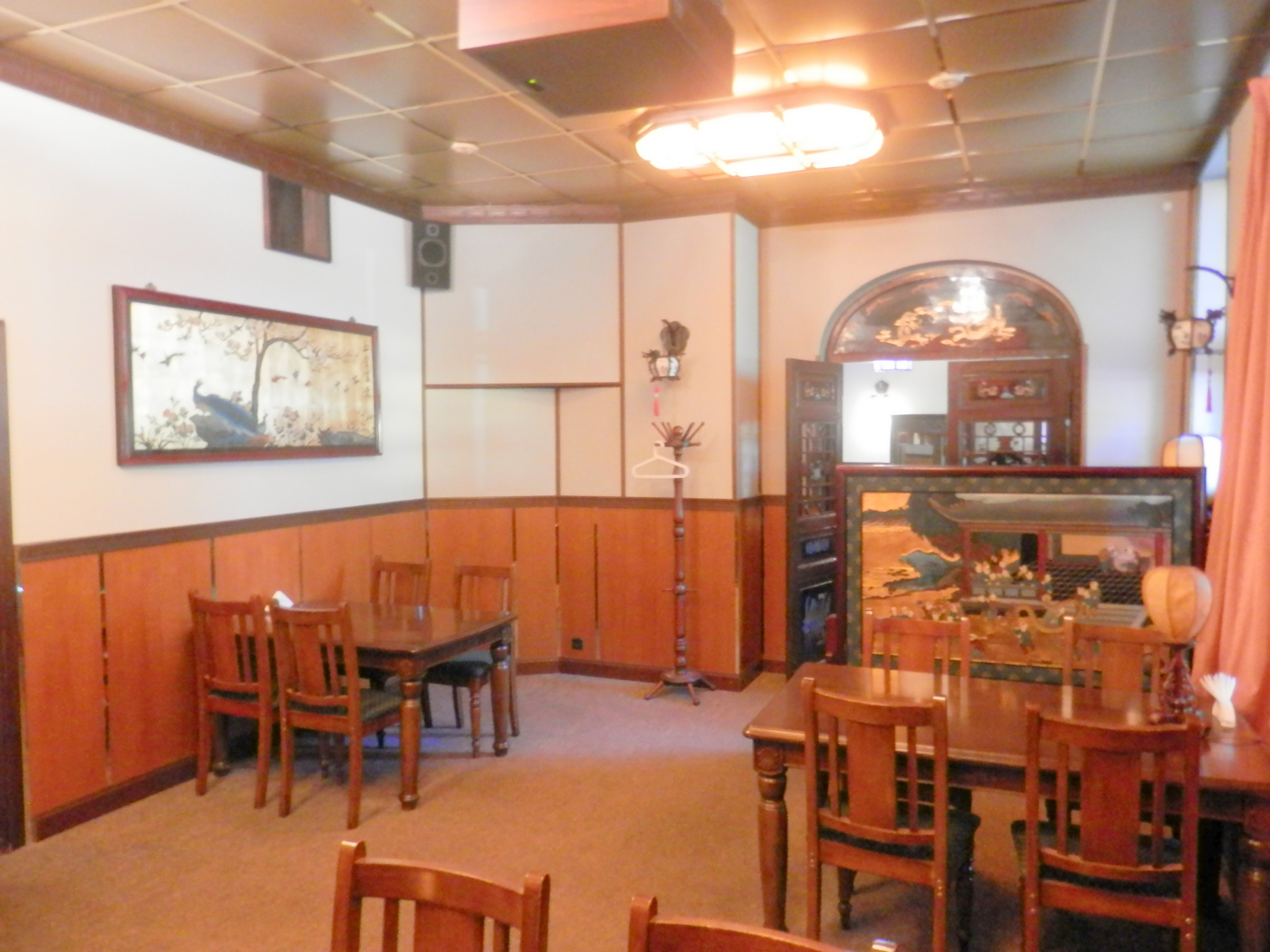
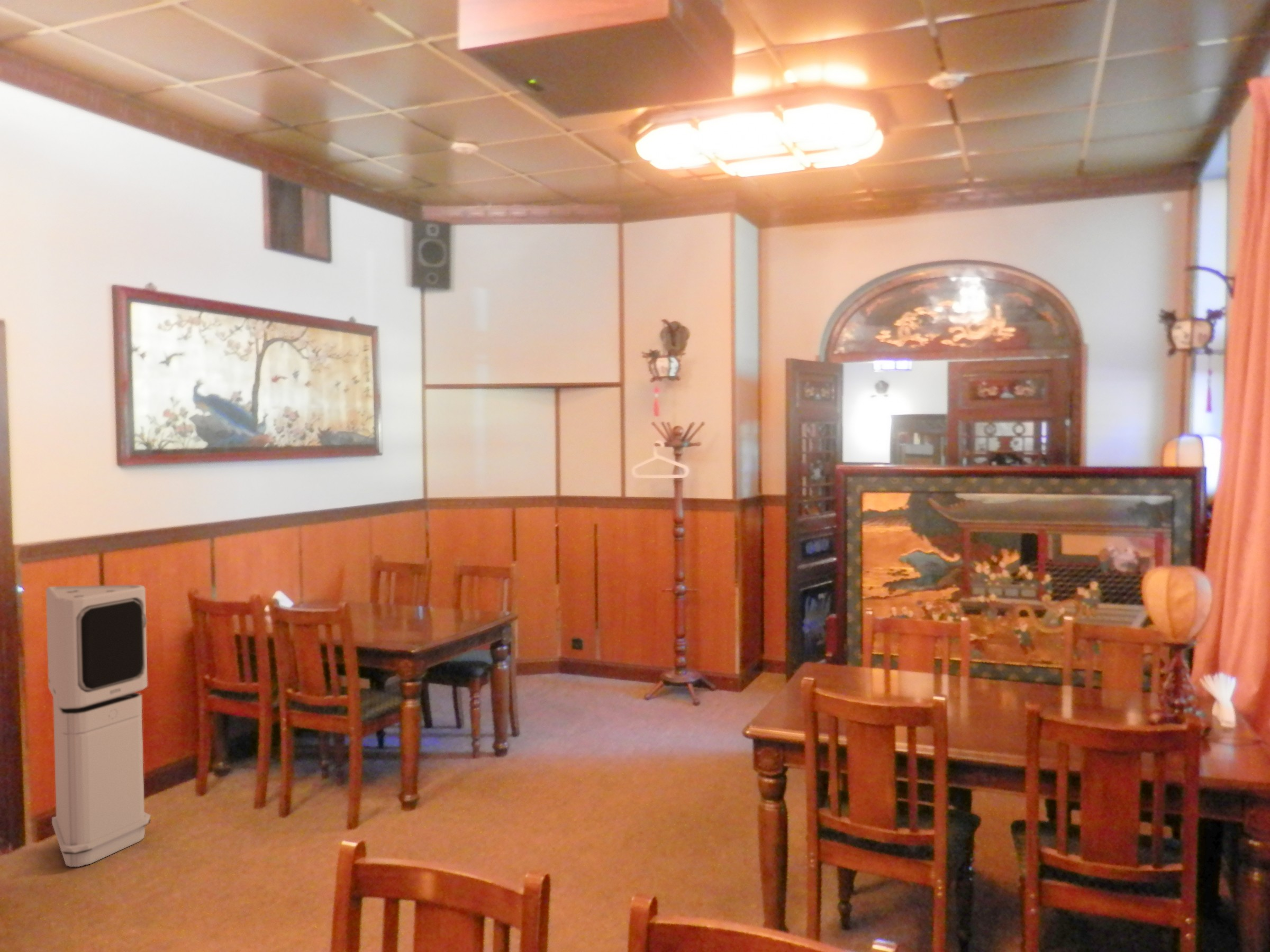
+ air purifier [46,584,151,867]
